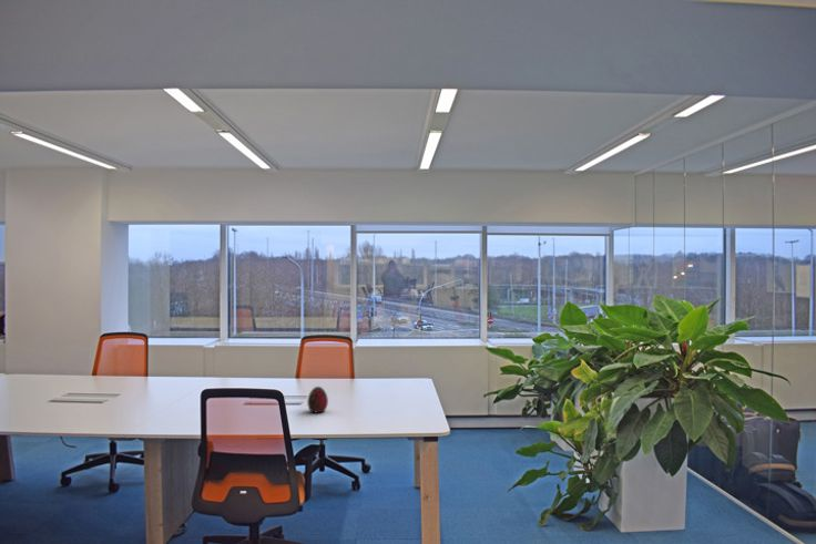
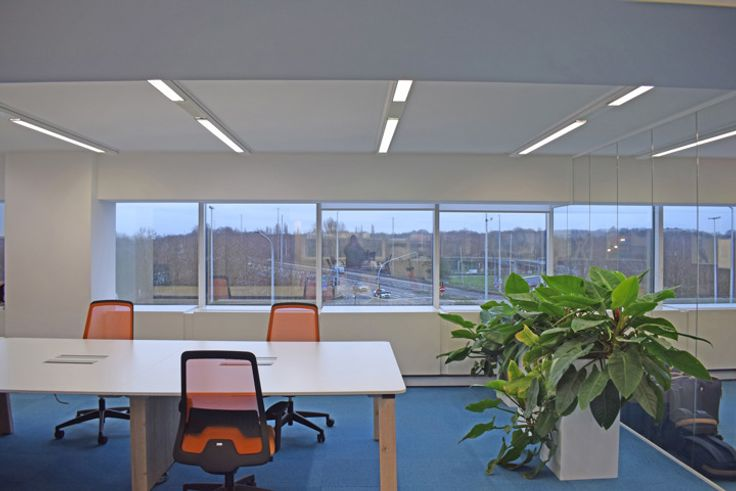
- decorative egg [306,386,329,414]
